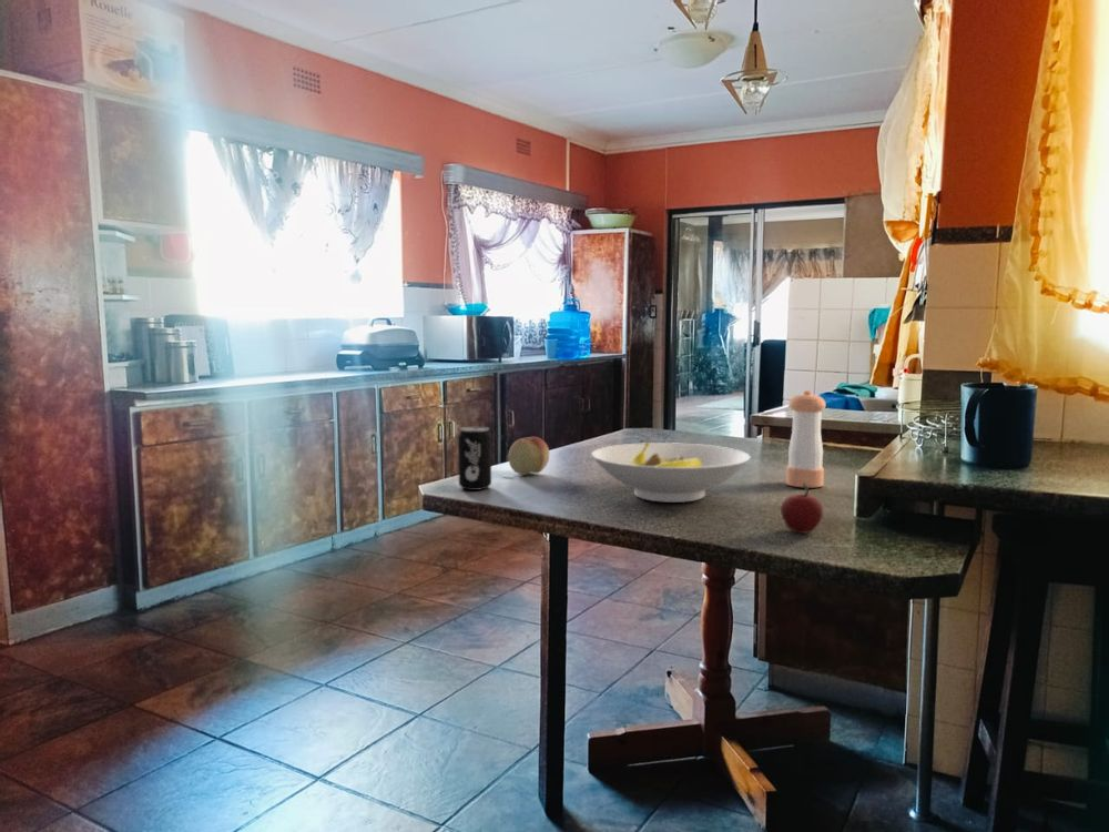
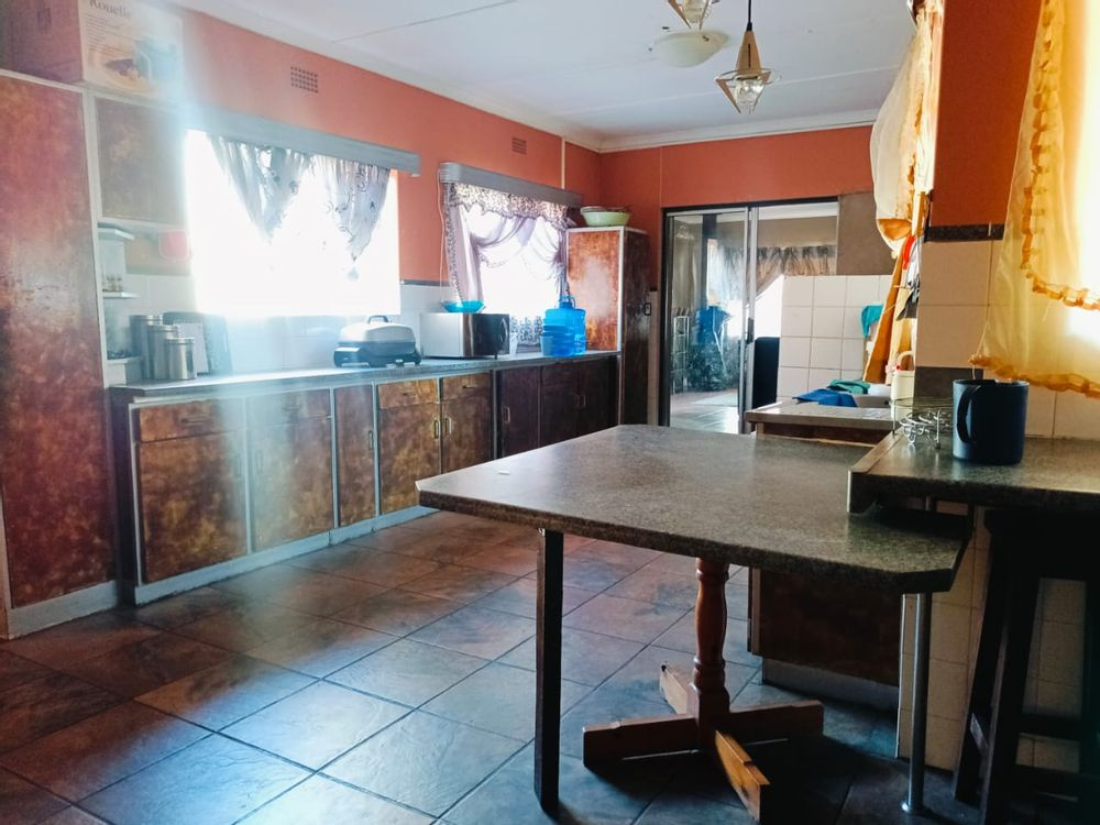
- pepper shaker [785,389,826,488]
- bowl [590,442,752,504]
- apple [780,481,824,535]
- beverage can [457,426,492,491]
- fruit [507,436,550,476]
